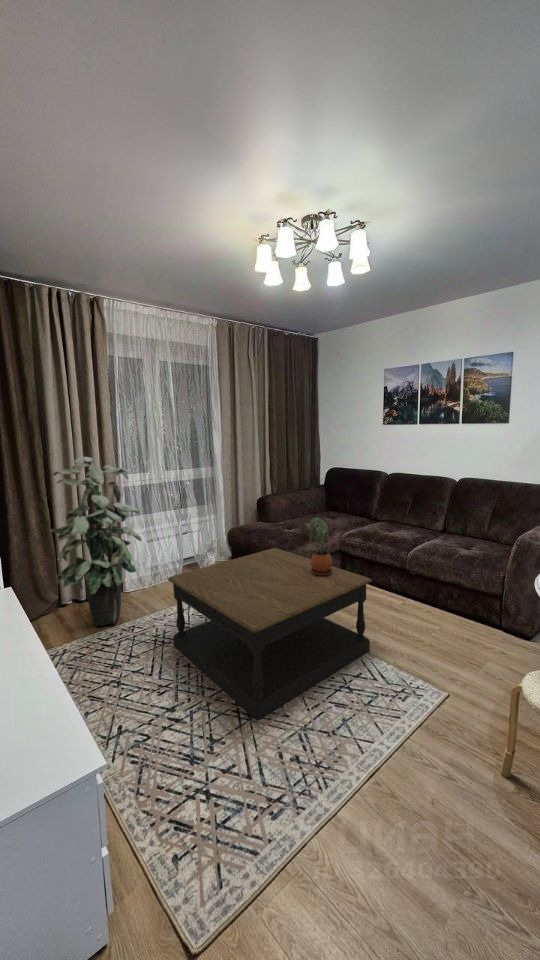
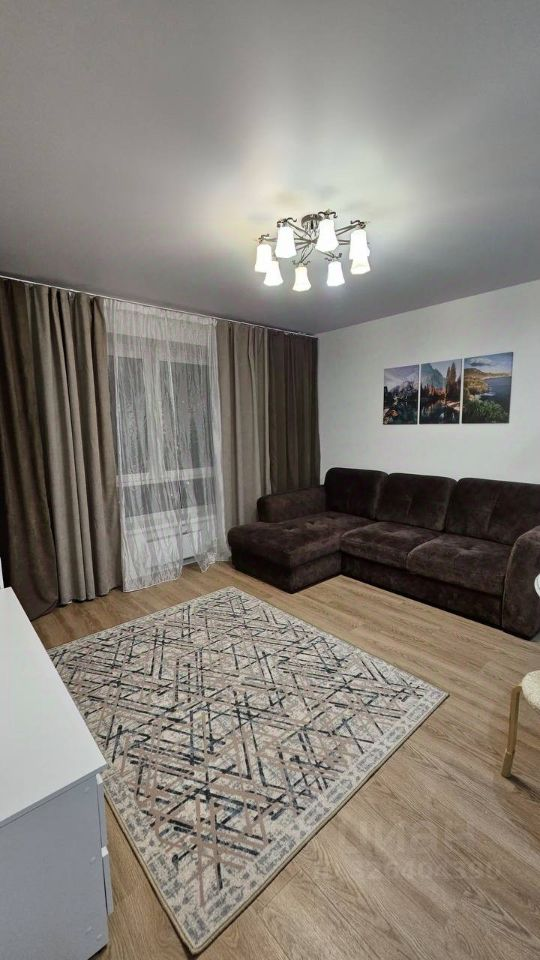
- potted plant [307,516,333,575]
- indoor plant [49,456,143,627]
- coffee table [167,547,373,721]
